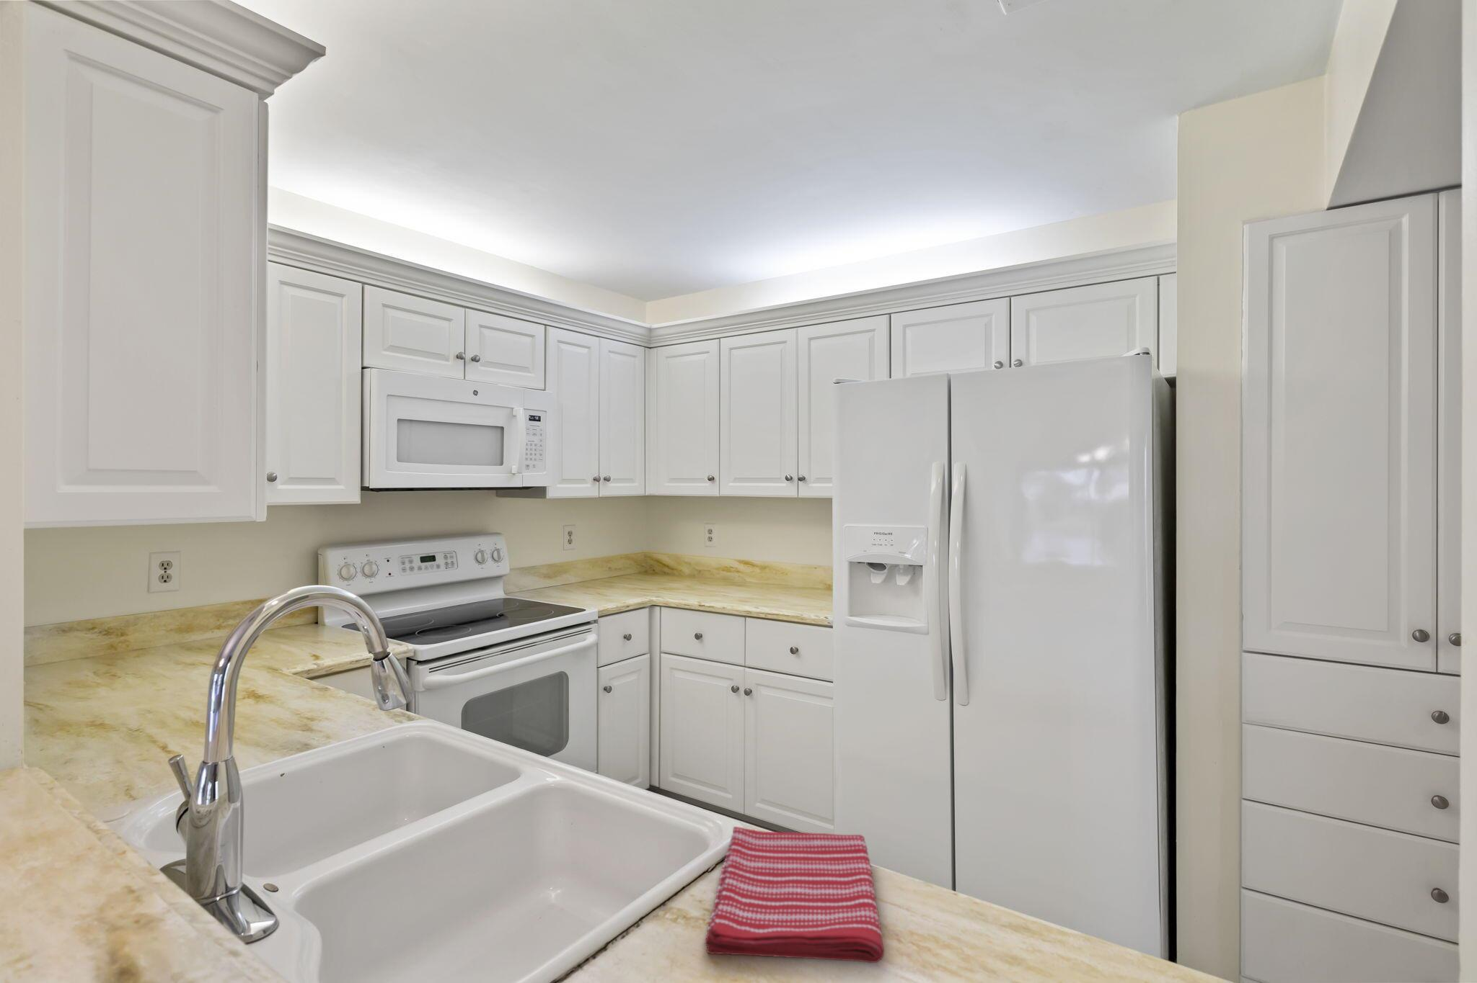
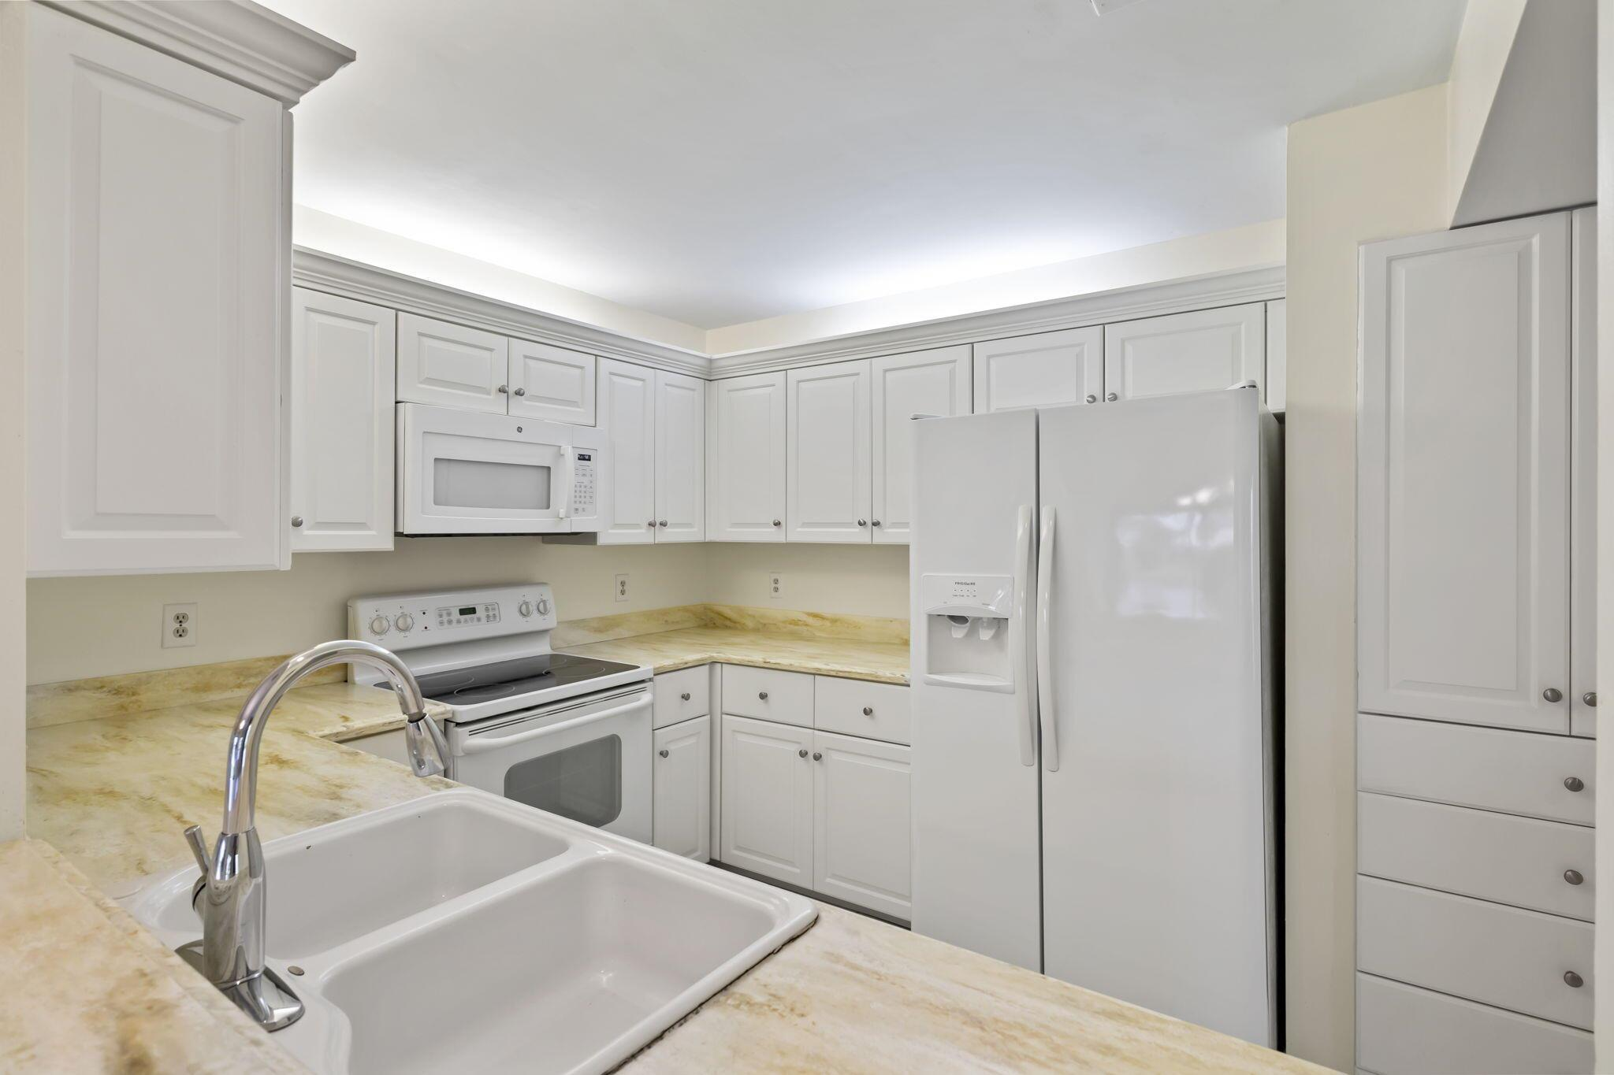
- dish towel [705,826,885,963]
